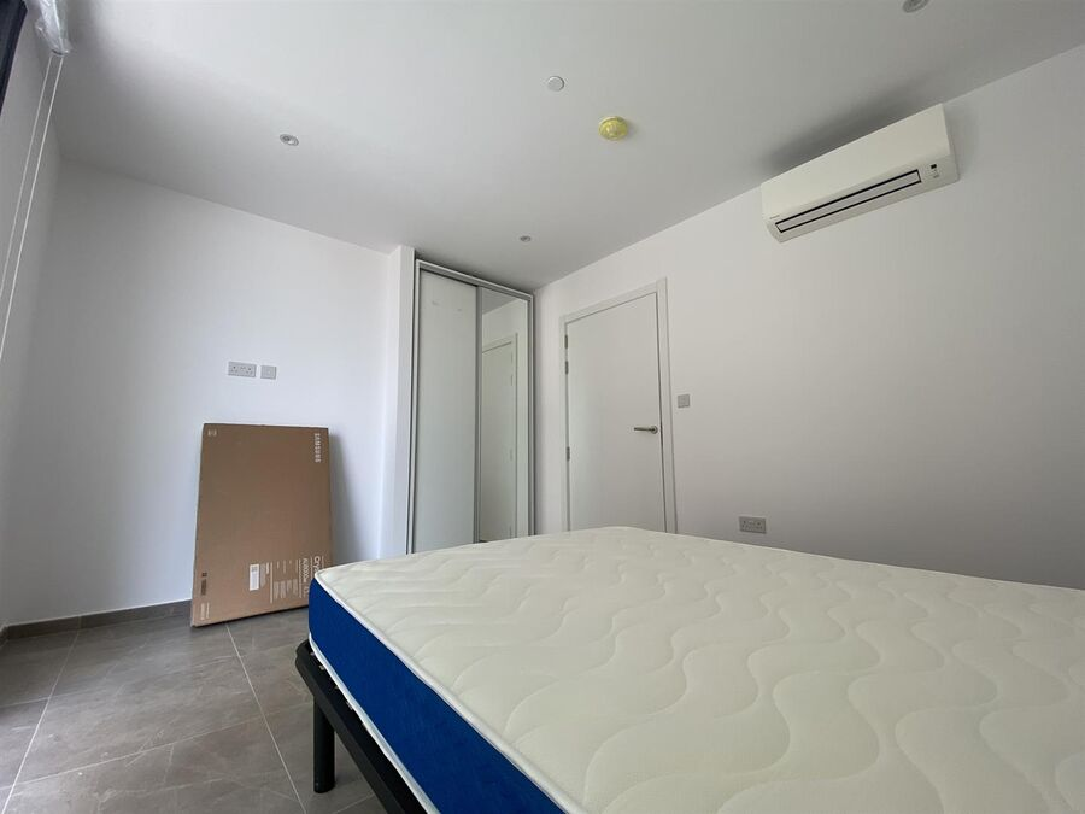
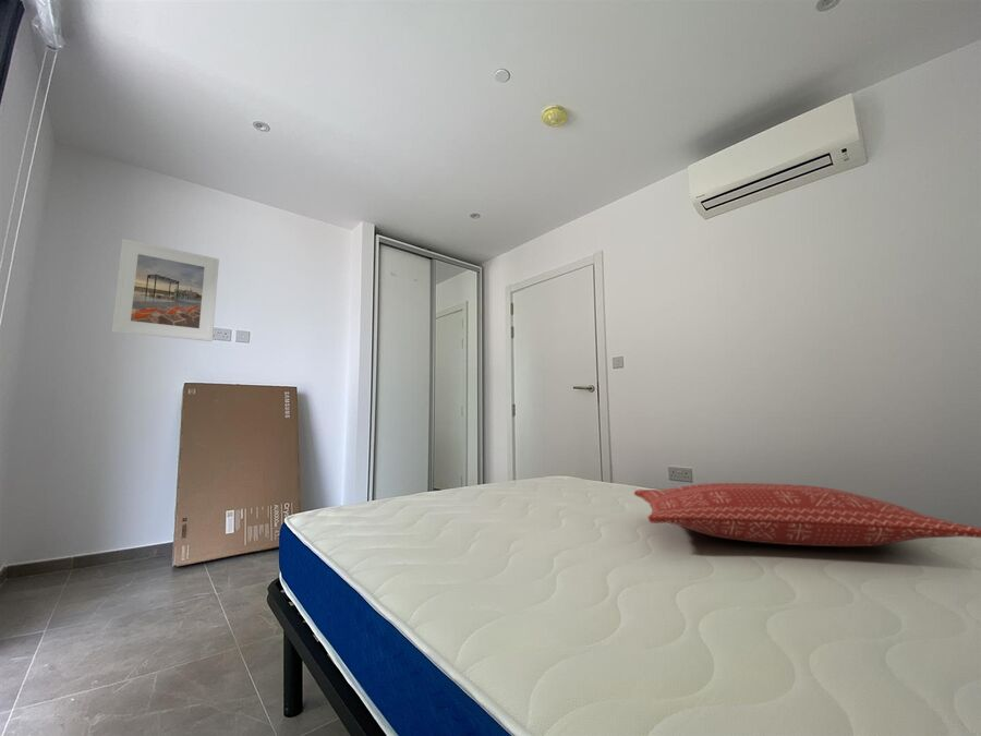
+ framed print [111,238,220,342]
+ pillow [633,482,981,547]
